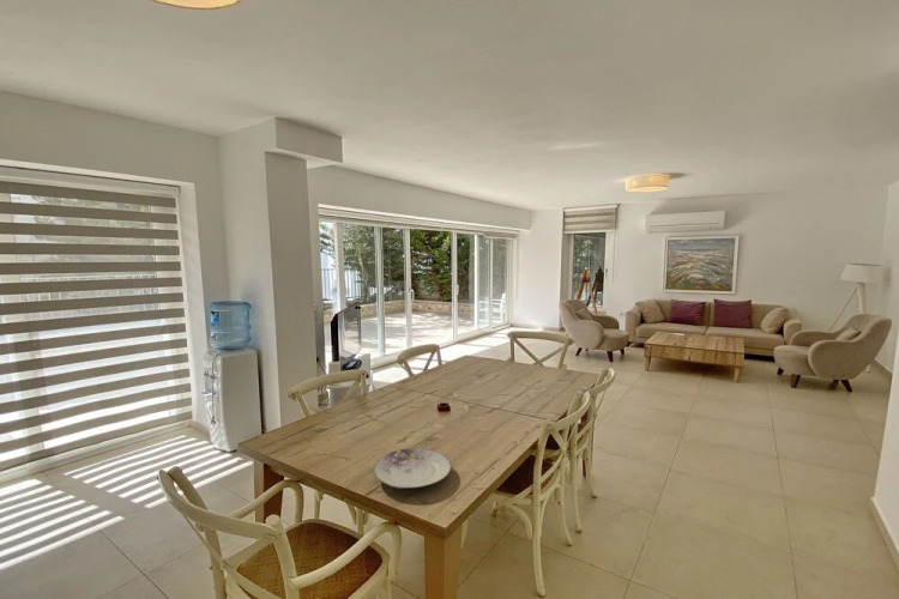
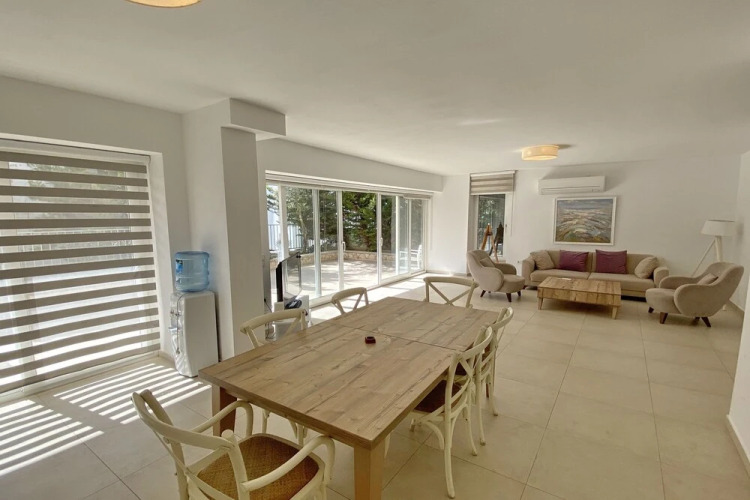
- plate [373,447,452,490]
